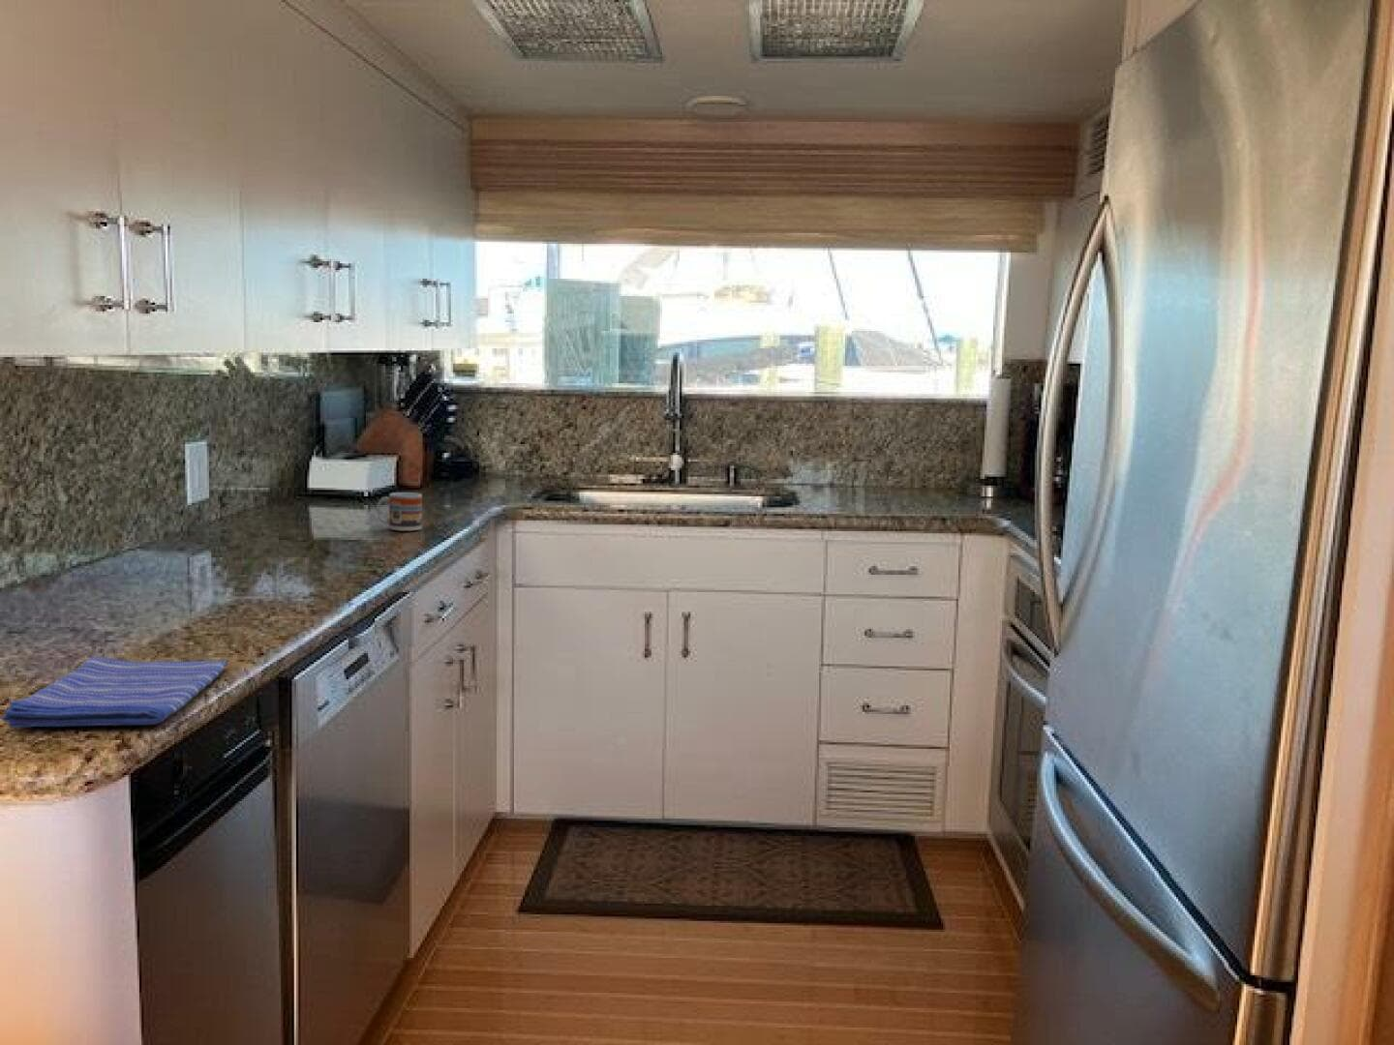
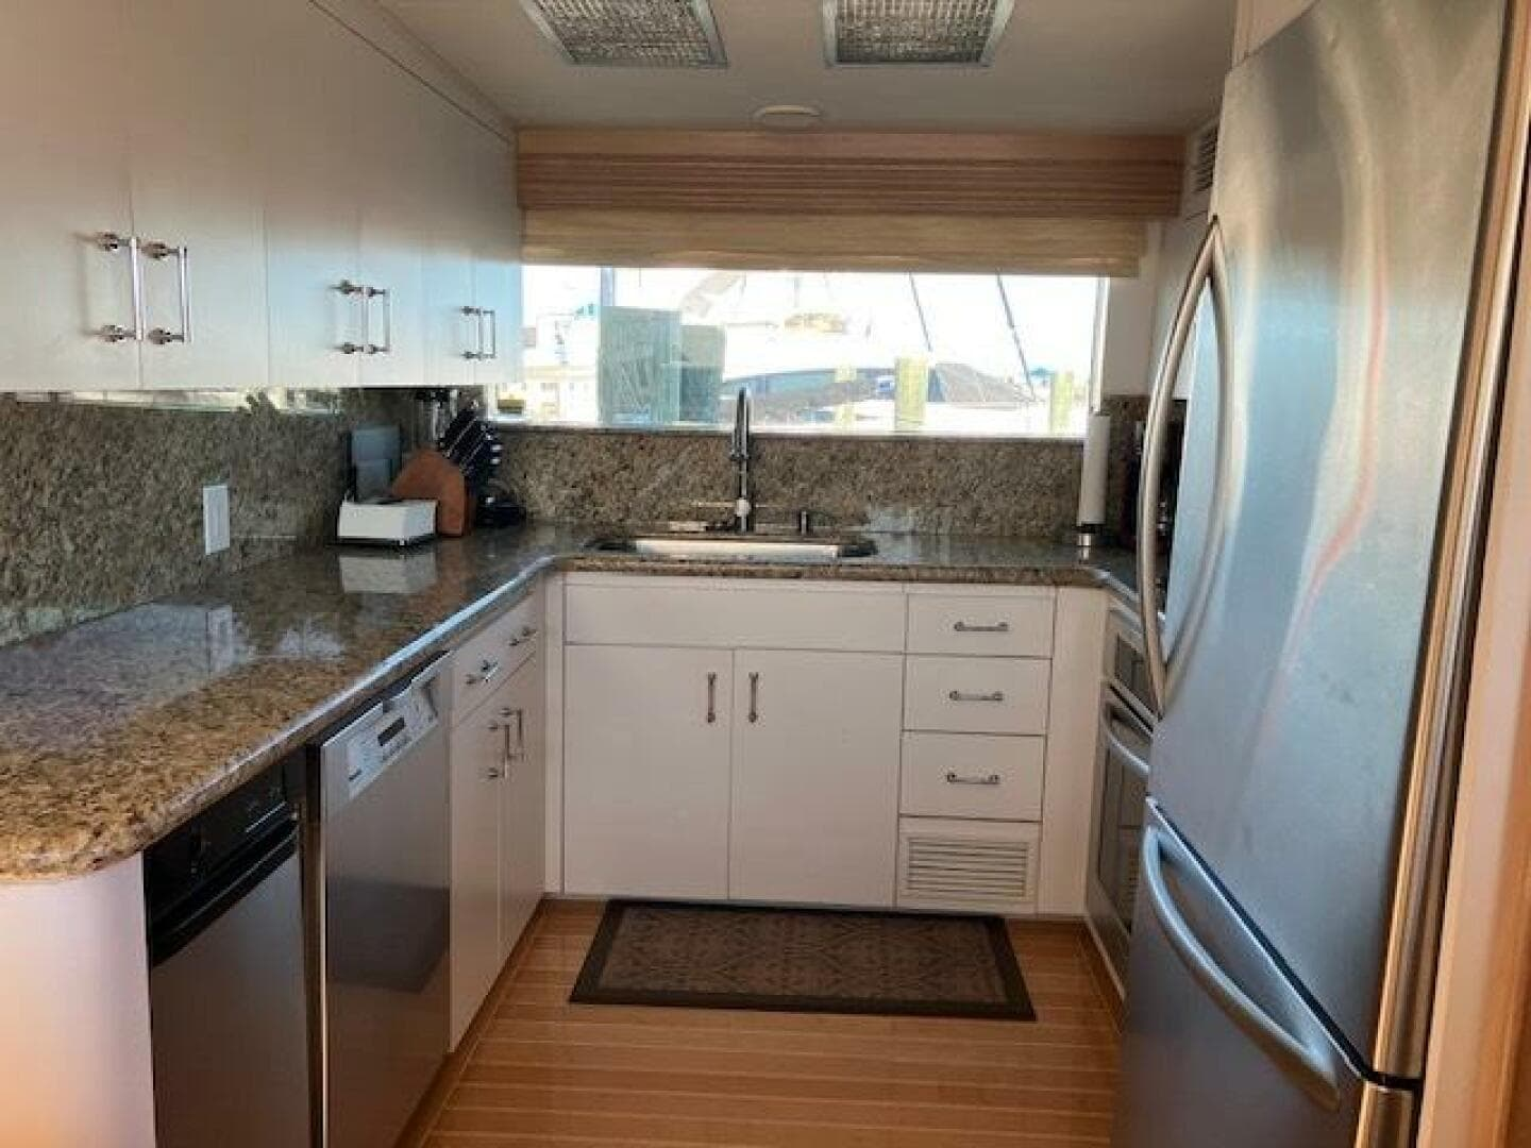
- cup [375,492,423,532]
- dish towel [0,655,228,728]
